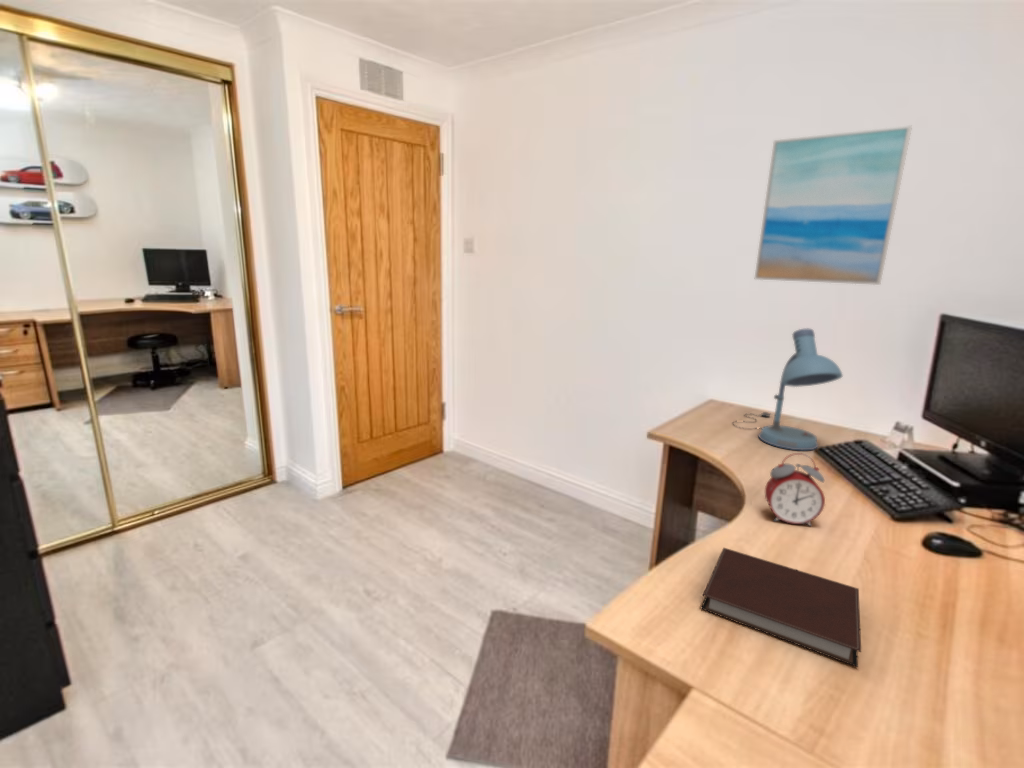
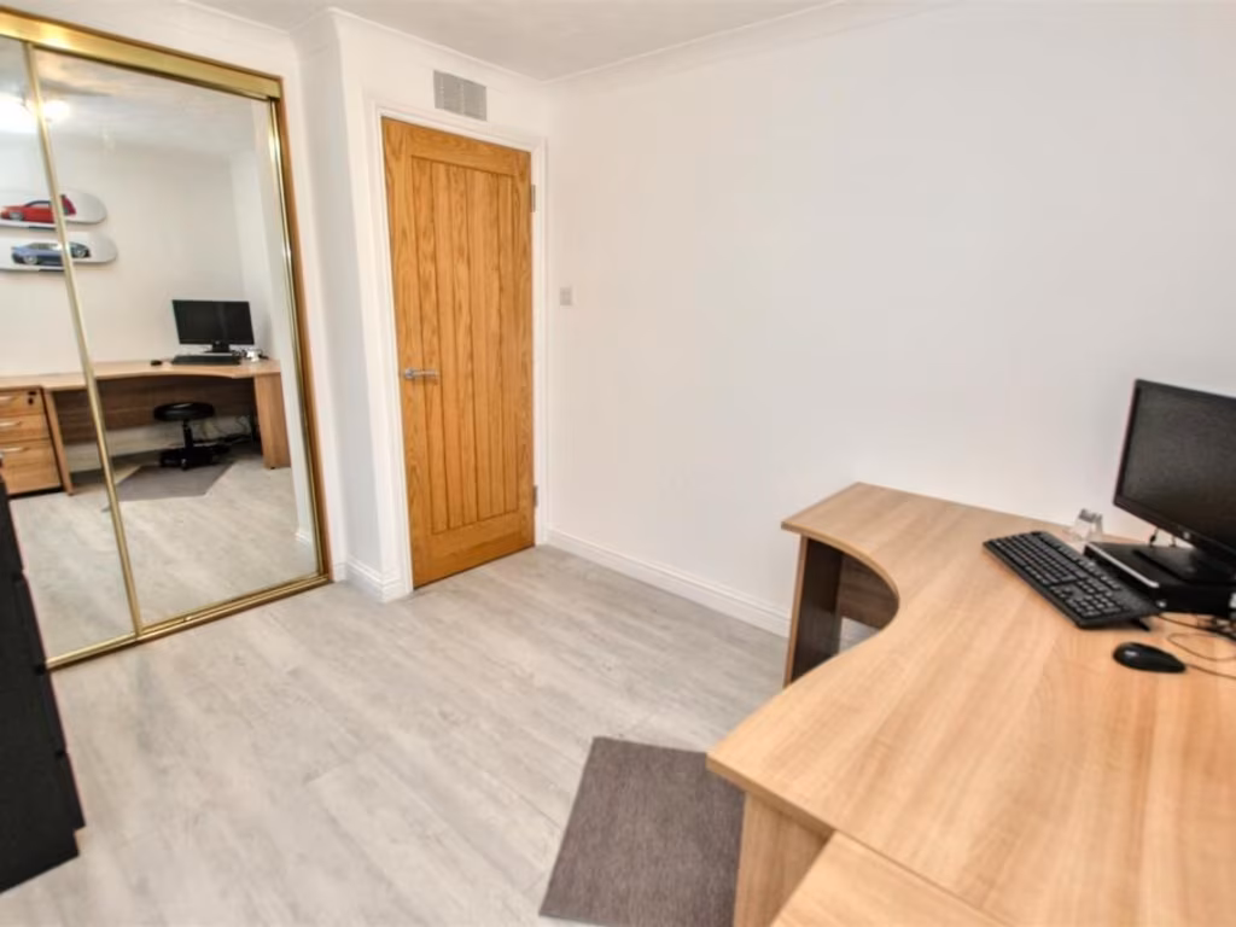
- wall art [754,124,913,286]
- alarm clock [764,452,826,527]
- notebook [700,547,862,668]
- desk lamp [732,327,844,452]
